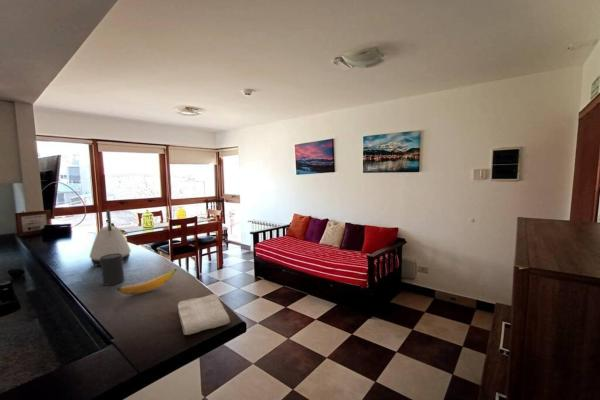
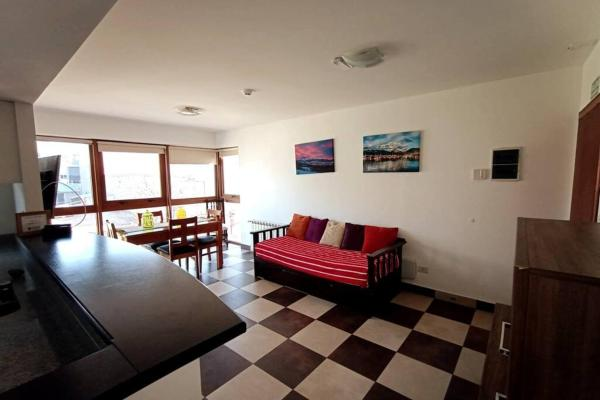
- kettle [89,209,132,267]
- cup [100,253,125,286]
- washcloth [177,293,231,336]
- banana [116,268,178,295]
